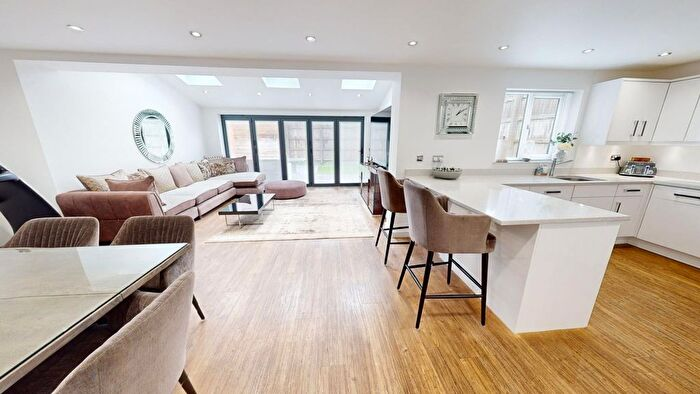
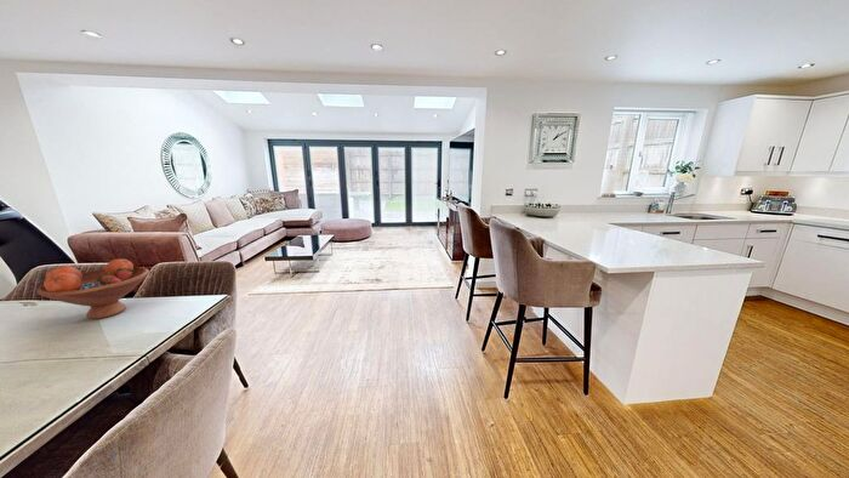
+ fruit bowl [35,257,150,320]
